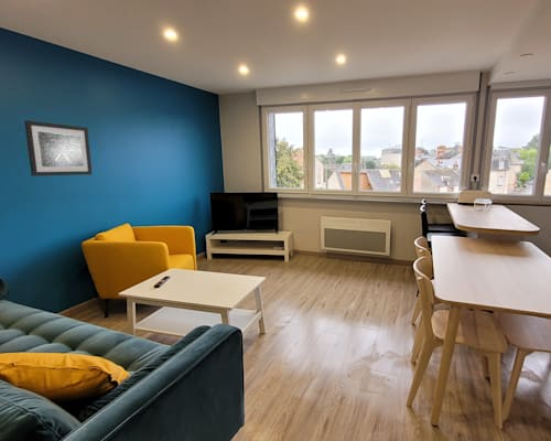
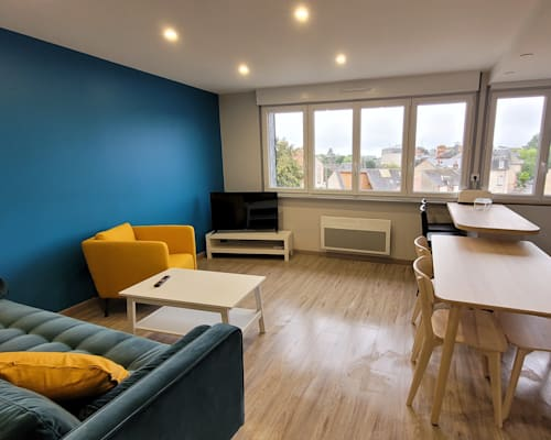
- wall art [23,120,94,178]
